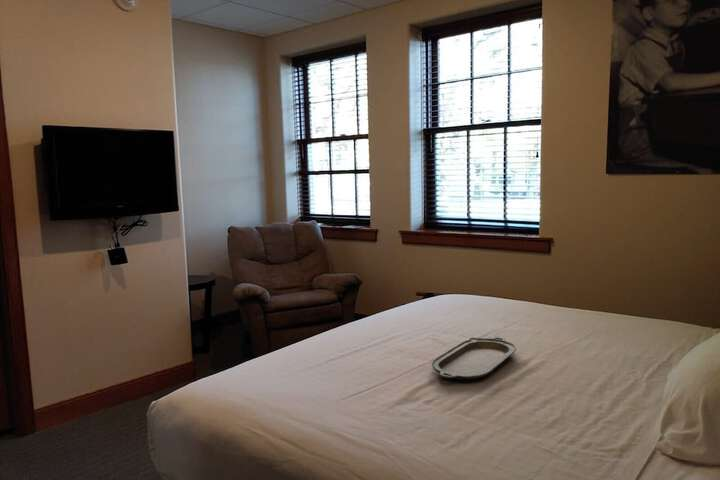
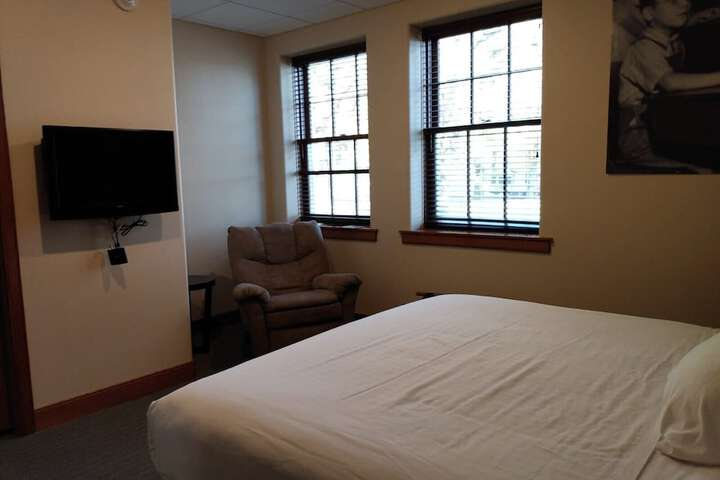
- serving tray [431,336,517,381]
